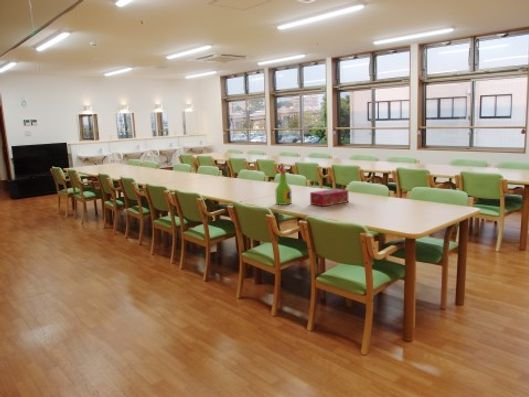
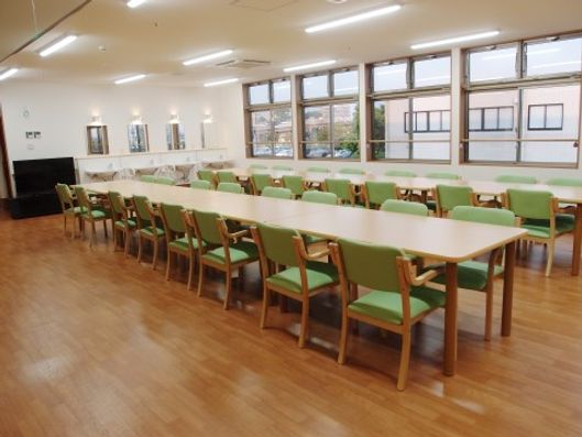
- spray bottle [274,162,293,206]
- tissue box [309,188,349,207]
